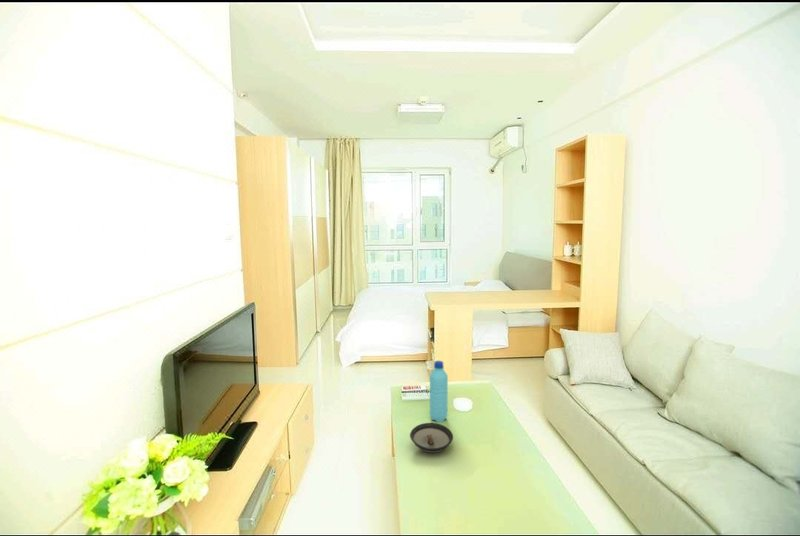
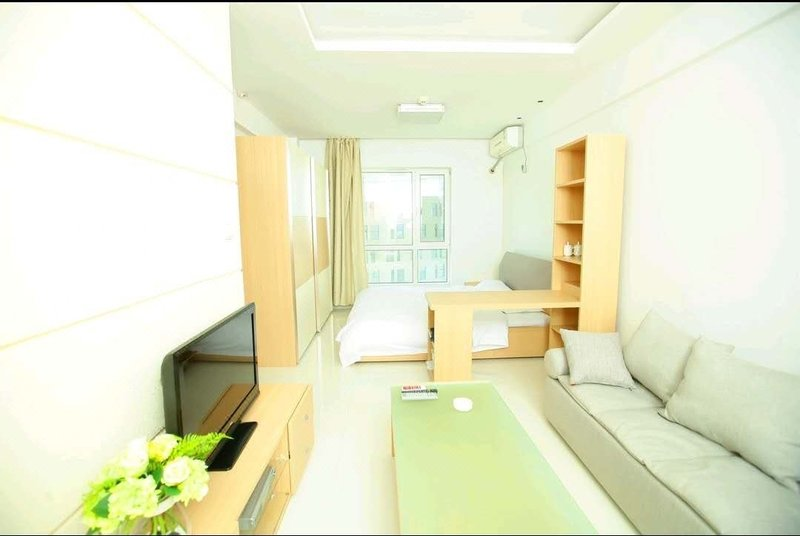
- saucer [409,422,454,453]
- water bottle [429,360,449,423]
